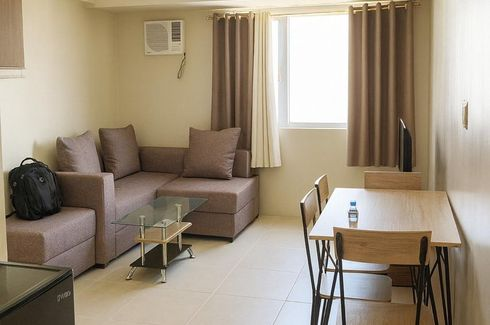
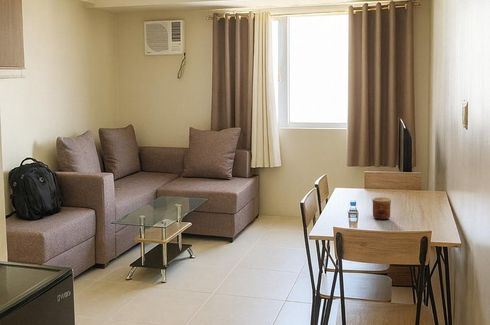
+ cup [371,196,392,220]
